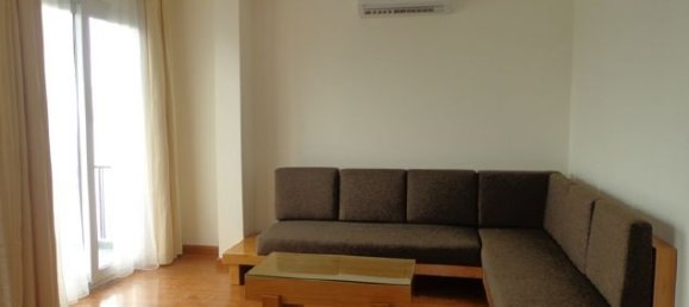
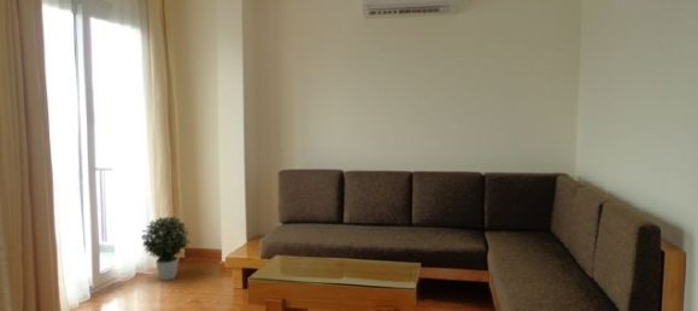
+ potted plant [140,215,192,282]
